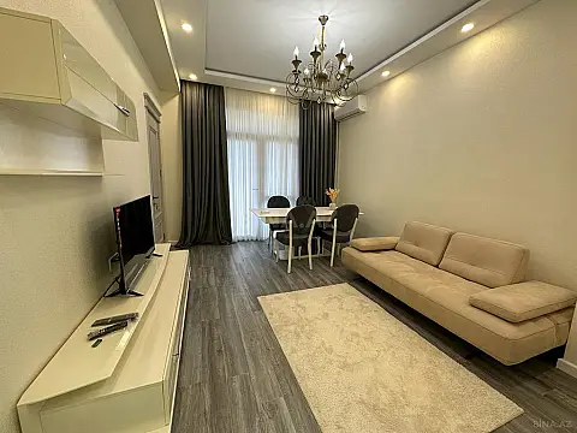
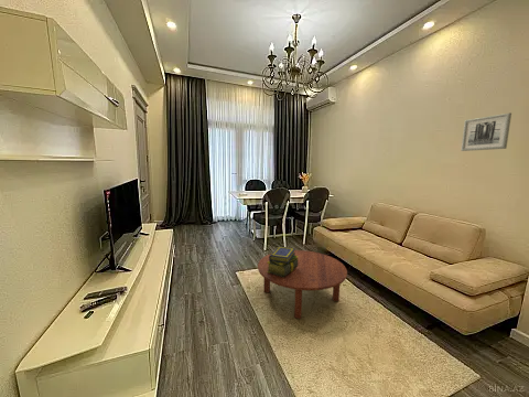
+ wall art [461,111,512,152]
+ stack of books [267,246,298,277]
+ coffee table [257,249,348,320]
